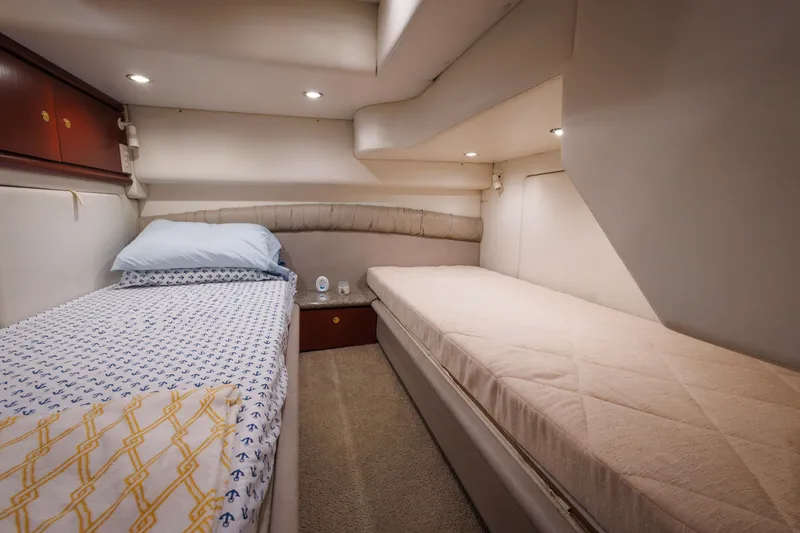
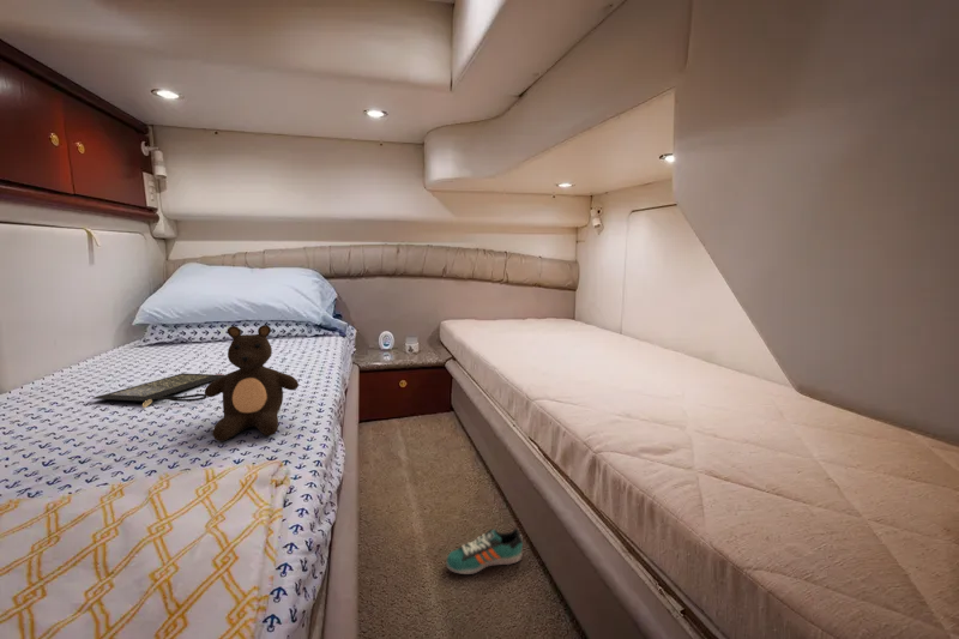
+ sneaker [445,528,524,575]
+ teddy bear [204,324,300,442]
+ clutch bag [92,373,225,409]
